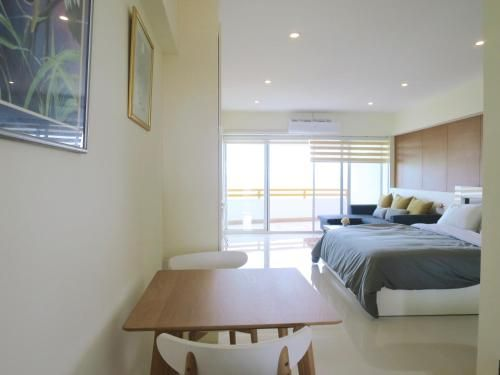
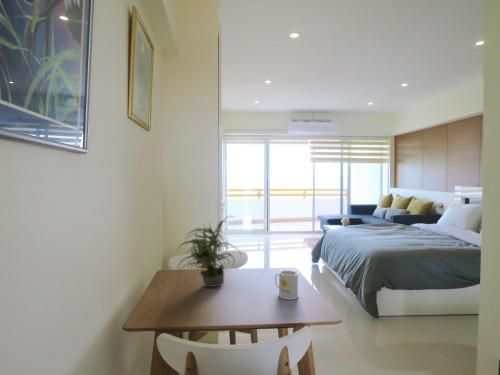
+ mug [274,269,299,301]
+ potted plant [176,215,243,288]
